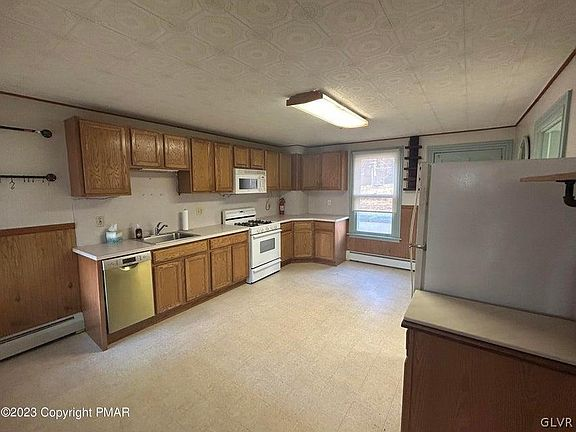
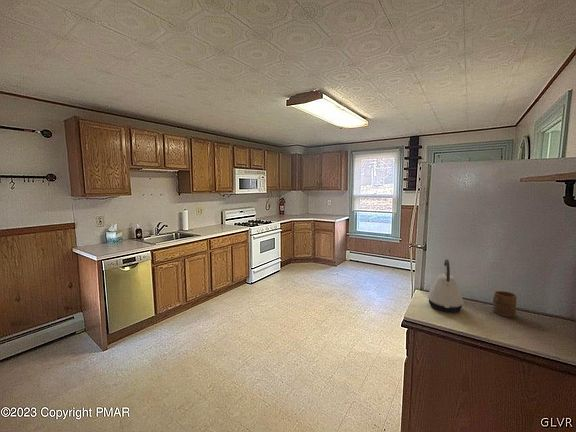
+ cup [492,290,518,318]
+ kettle [427,258,464,313]
